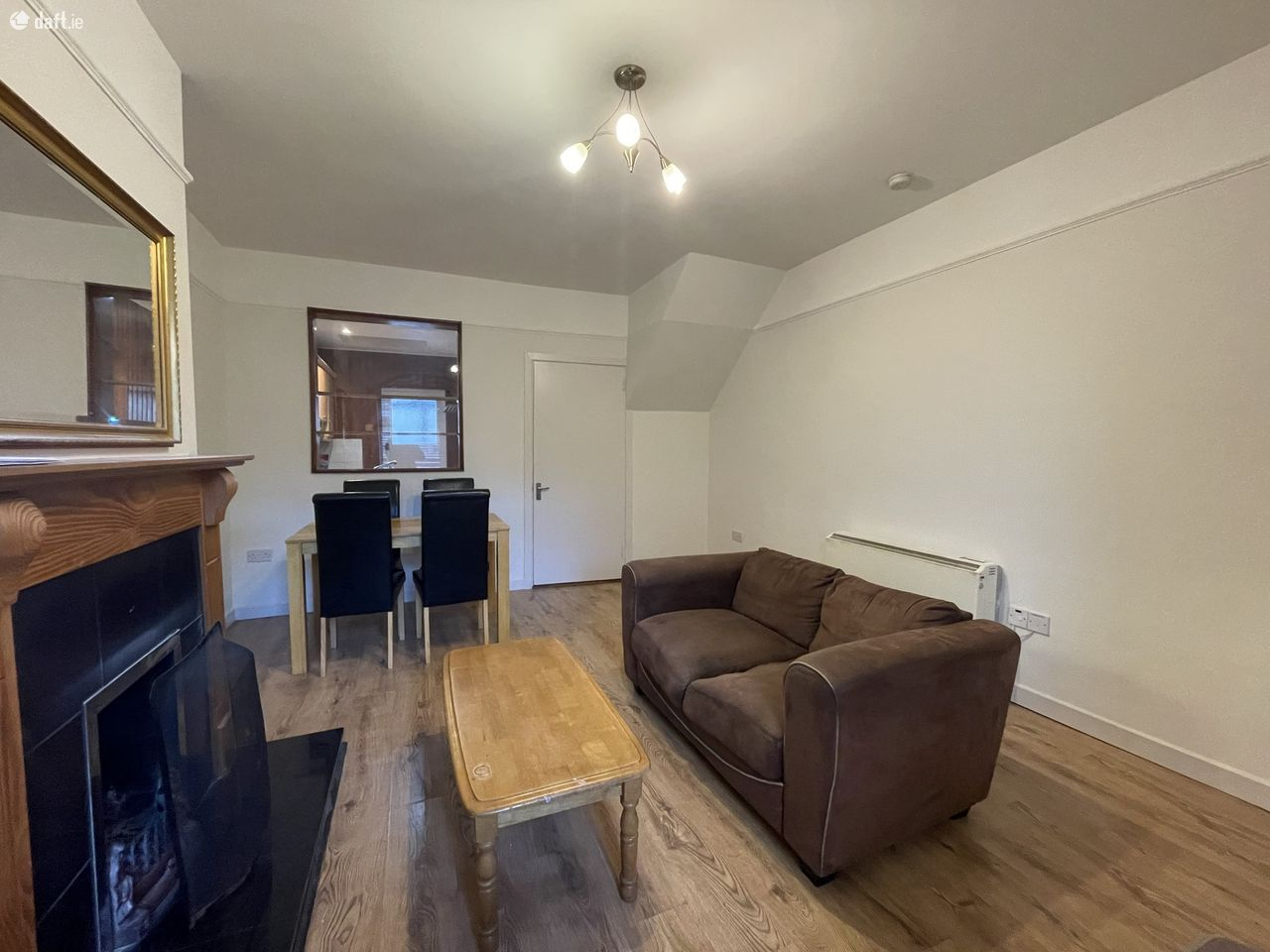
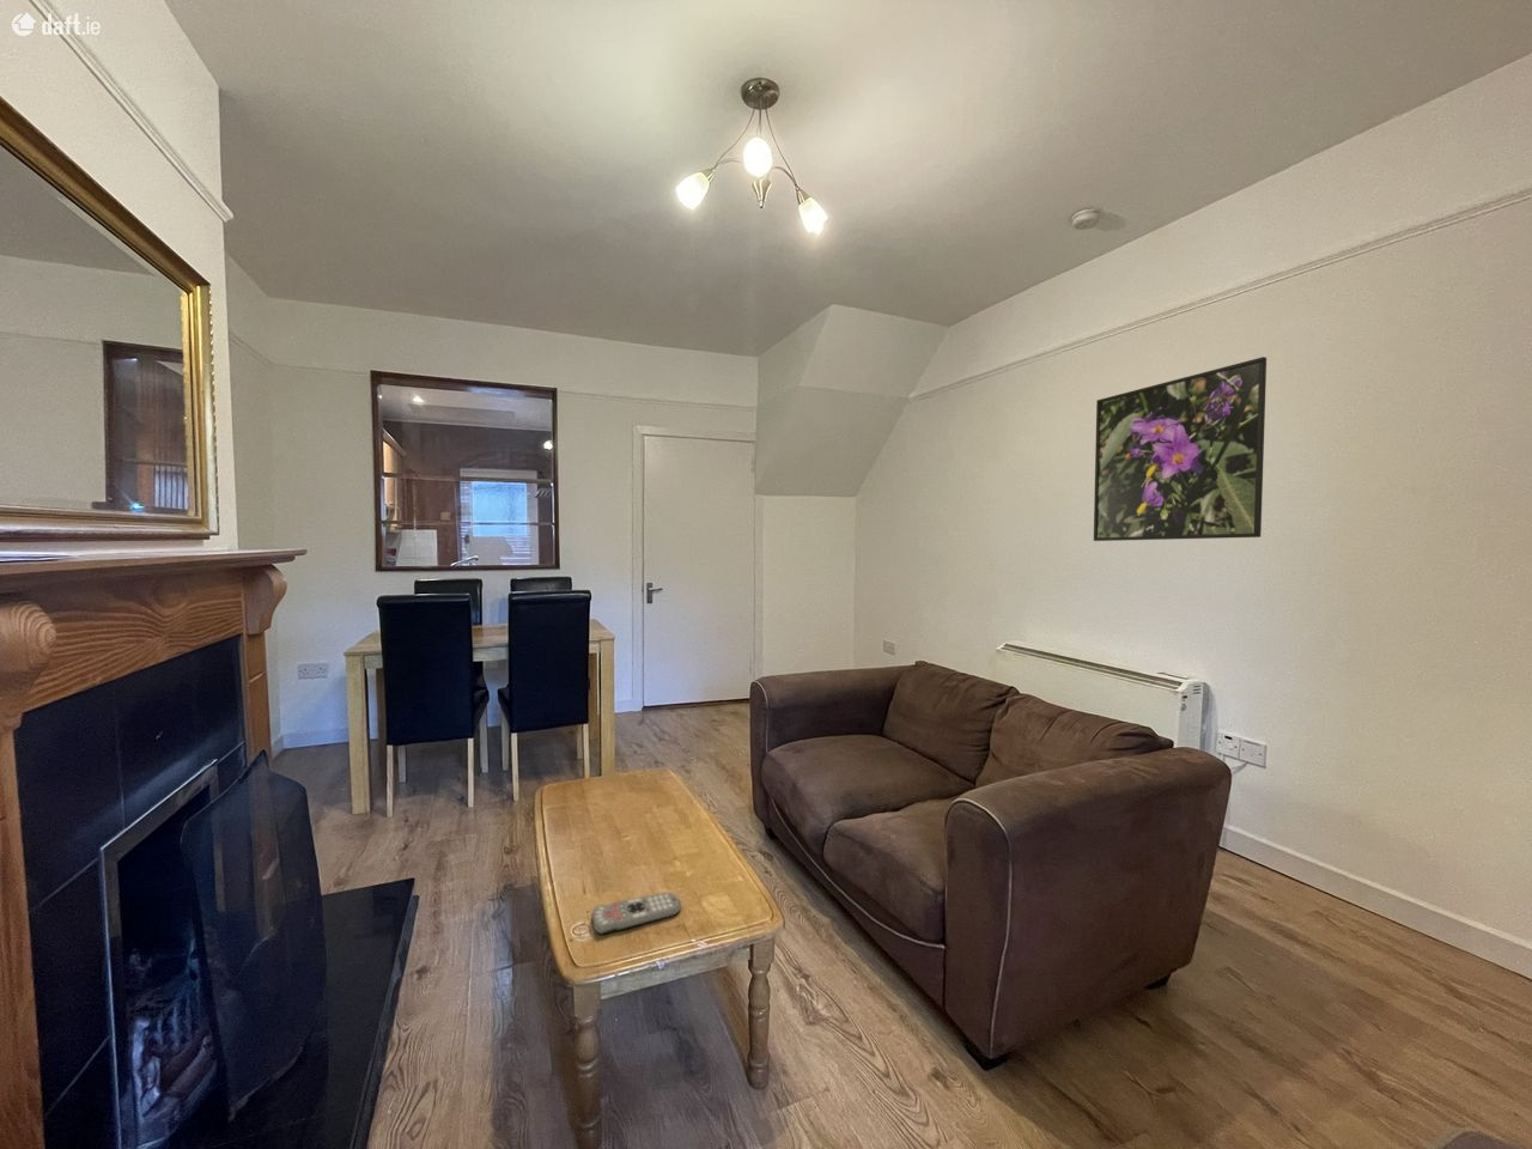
+ remote control [590,892,683,935]
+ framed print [1093,356,1268,542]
